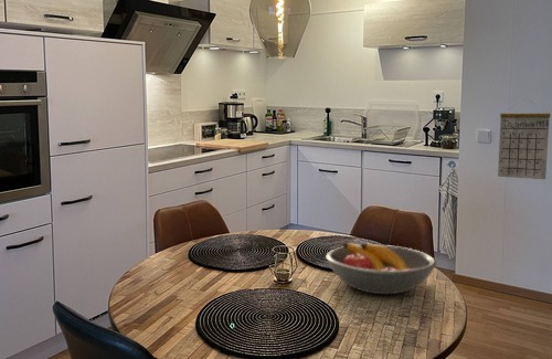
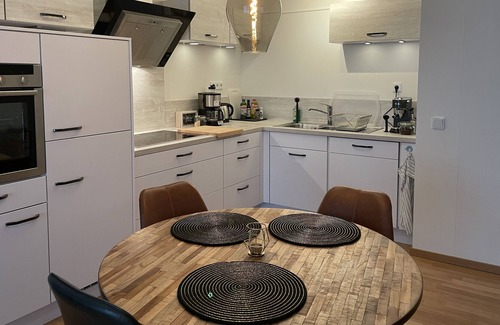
- fruit bowl [325,242,438,295]
- calendar [497,97,551,180]
